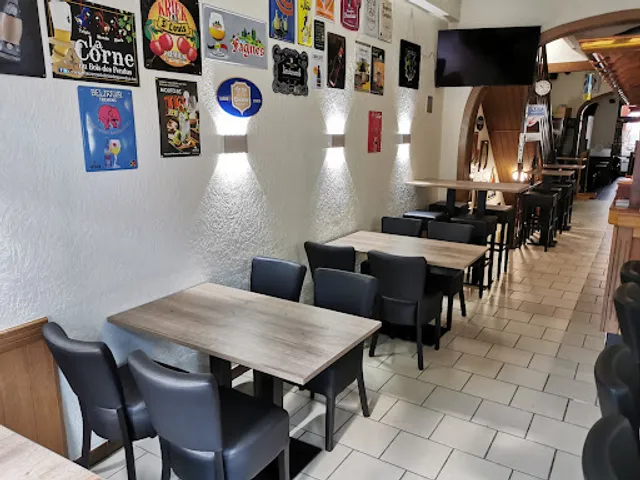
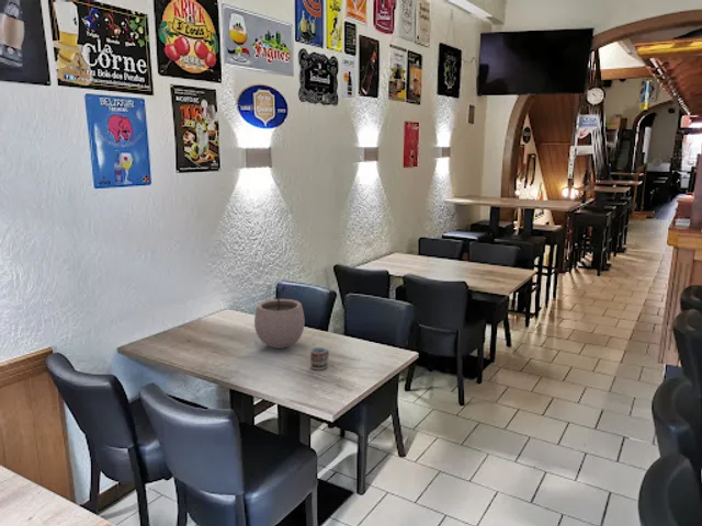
+ plant pot [253,286,306,350]
+ cup [309,346,330,371]
